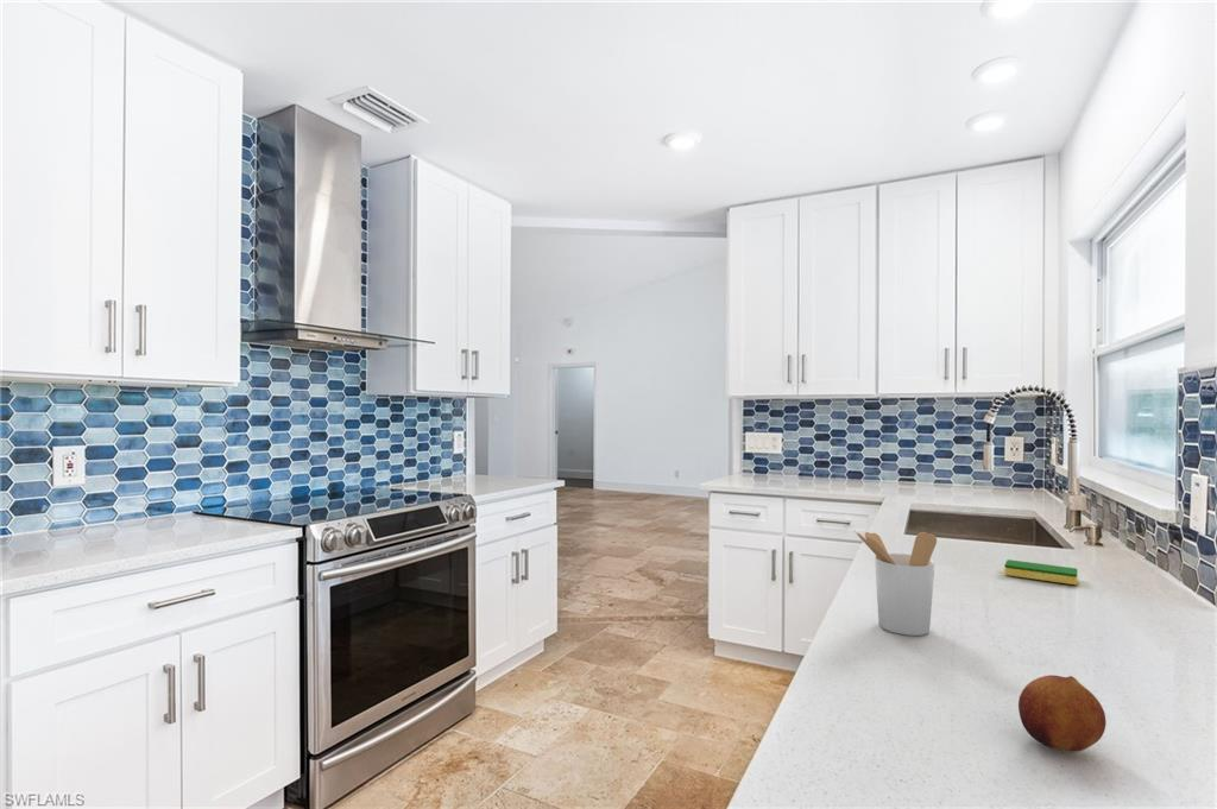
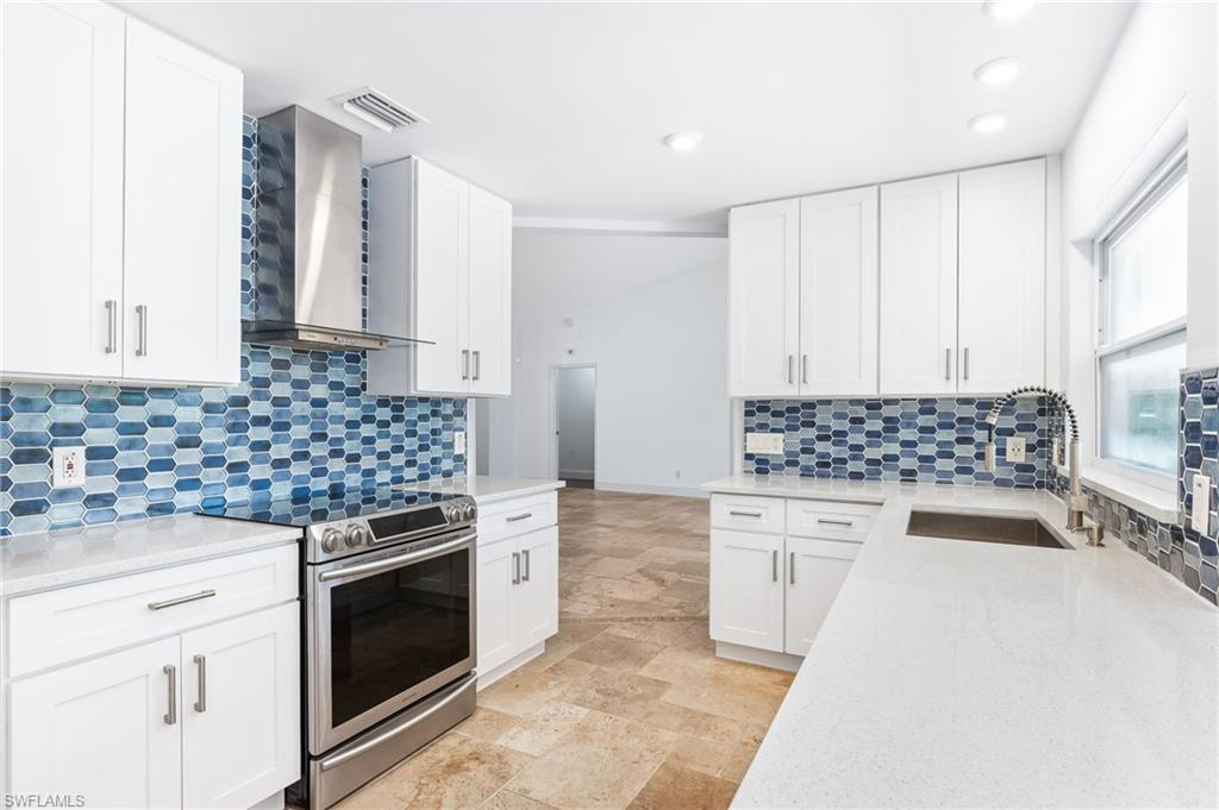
- fruit [1017,674,1108,753]
- utensil holder [853,530,938,637]
- dish sponge [1003,558,1078,586]
